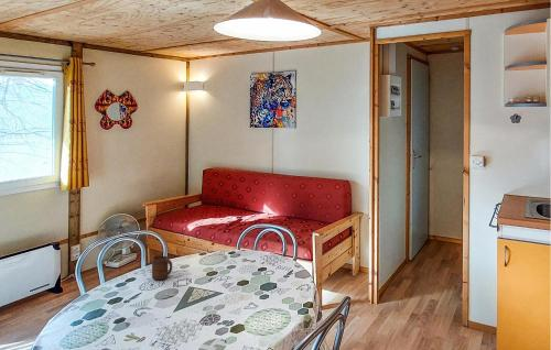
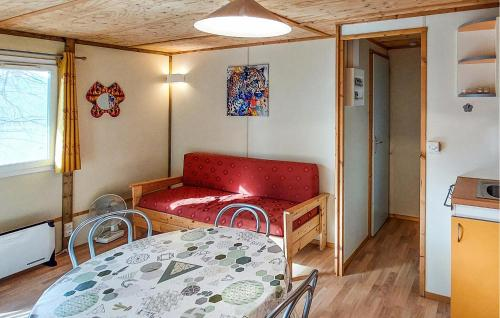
- cup [151,255,173,281]
